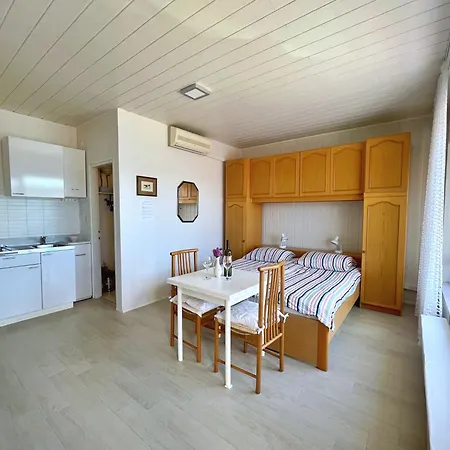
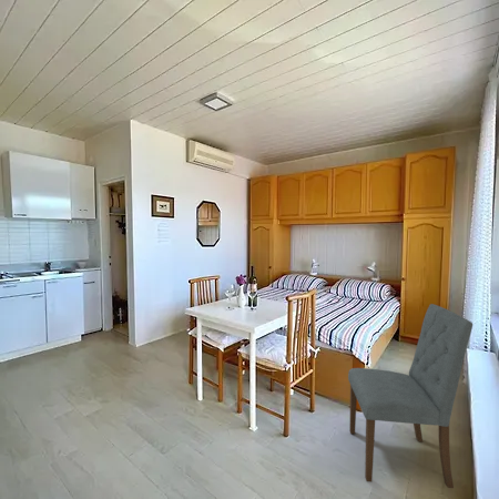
+ dining chair [347,303,473,489]
